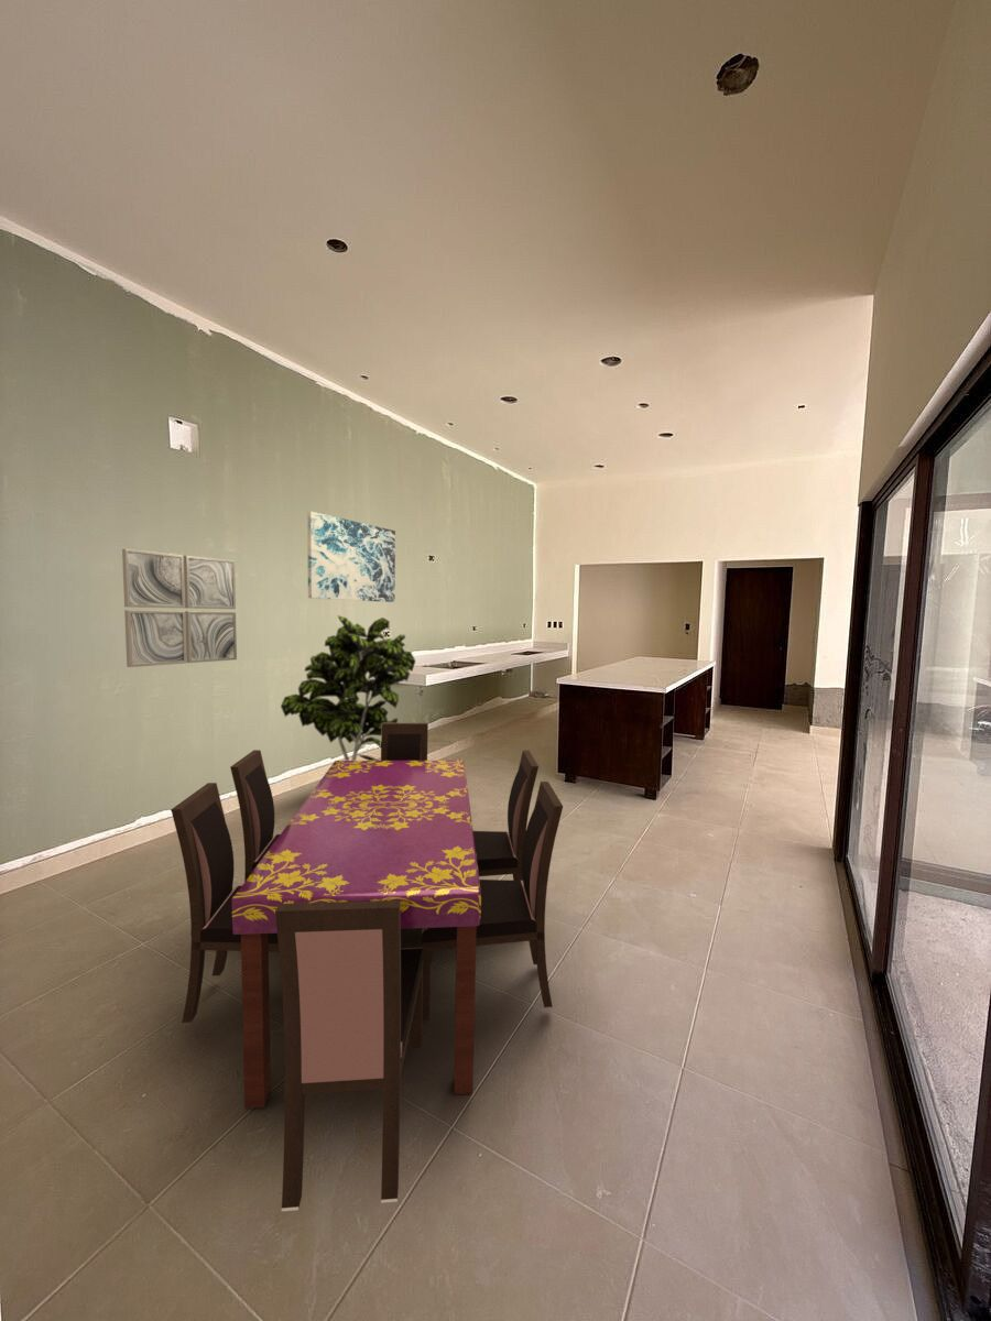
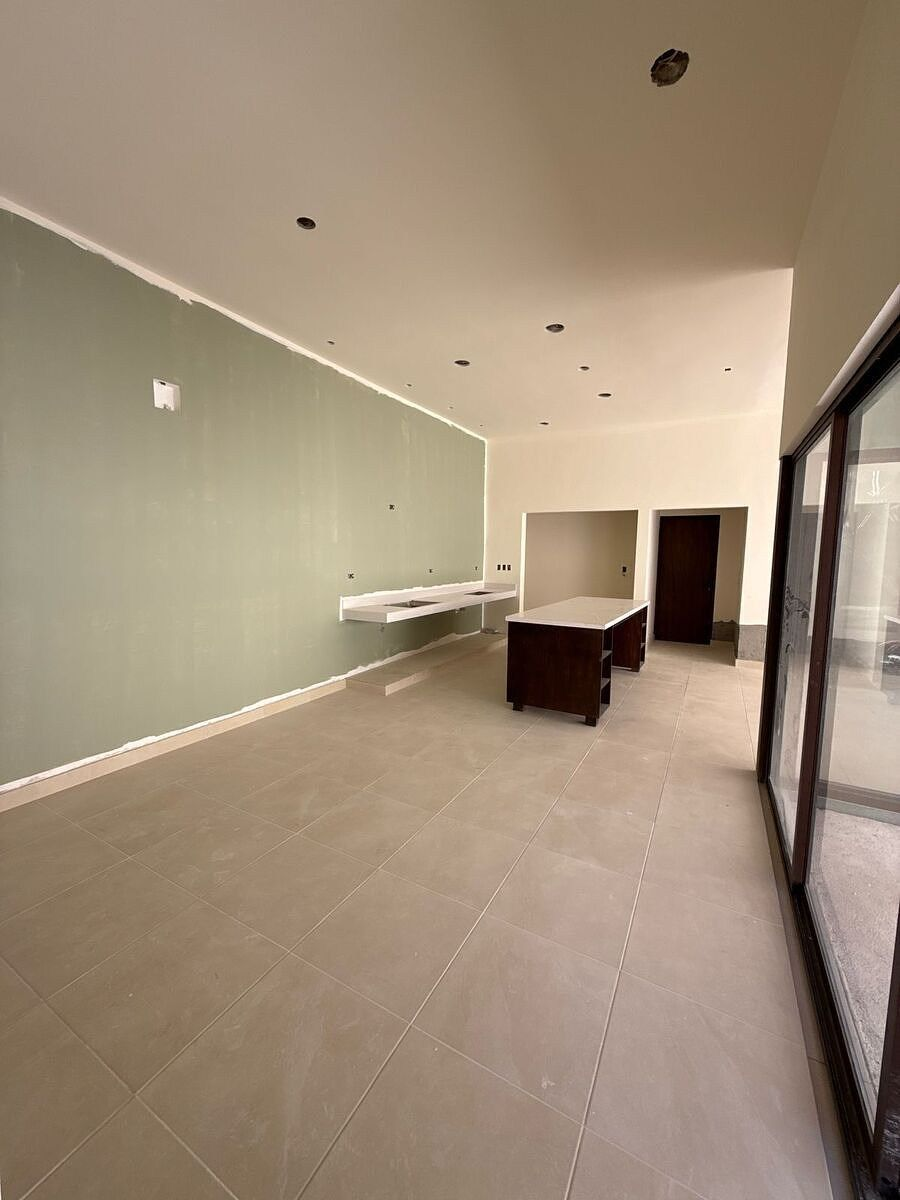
- wall art [121,548,238,668]
- dining table [171,722,564,1212]
- wall art [306,511,396,603]
- indoor plant [280,614,417,761]
